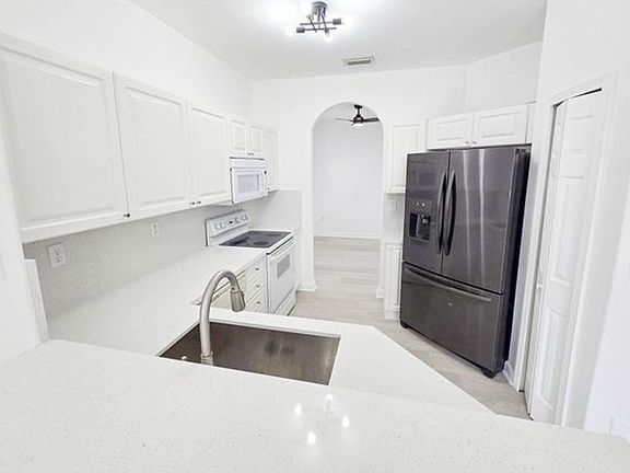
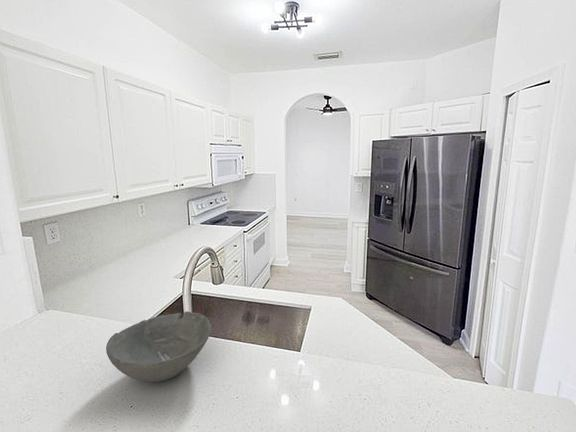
+ bowl [105,310,212,383]
